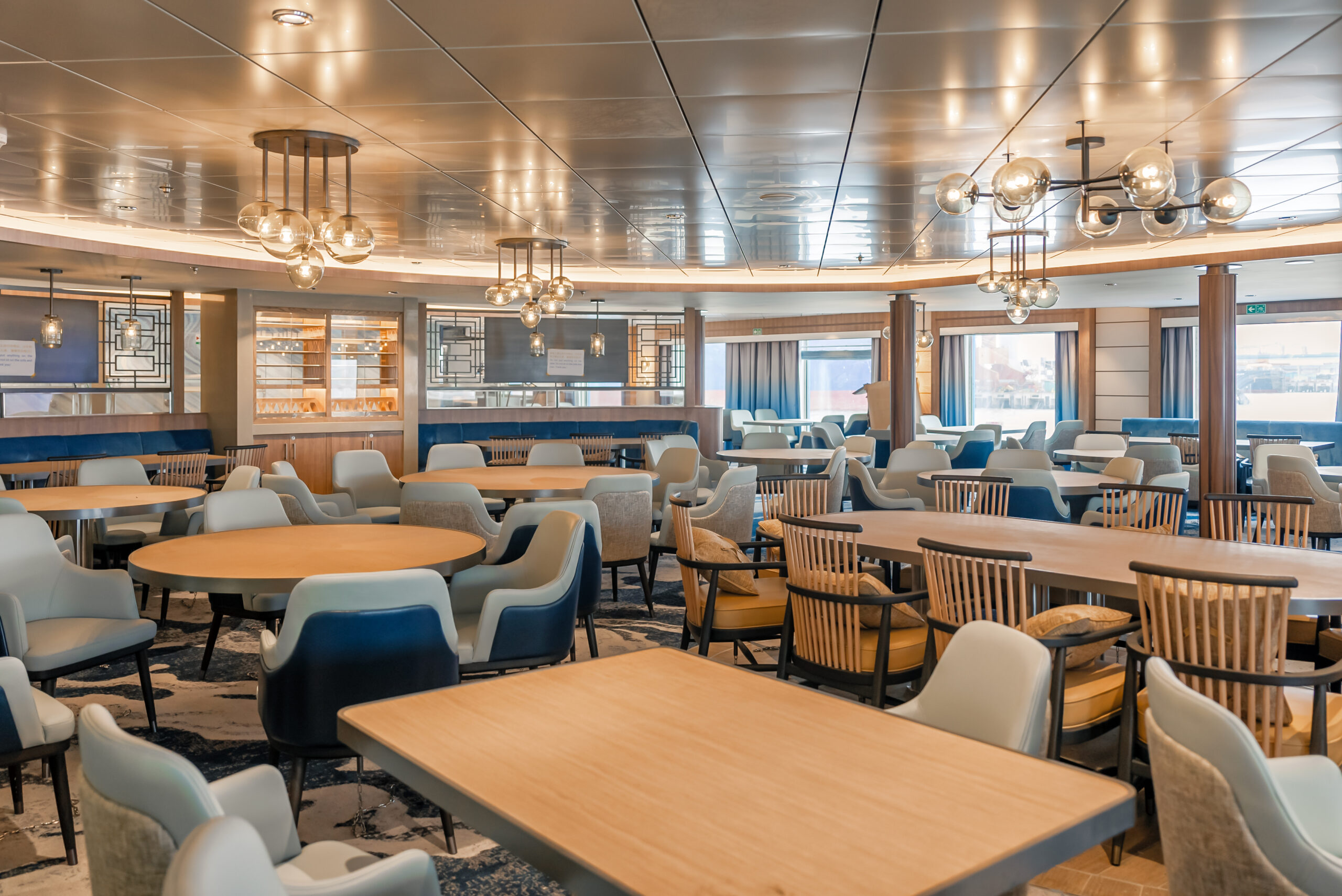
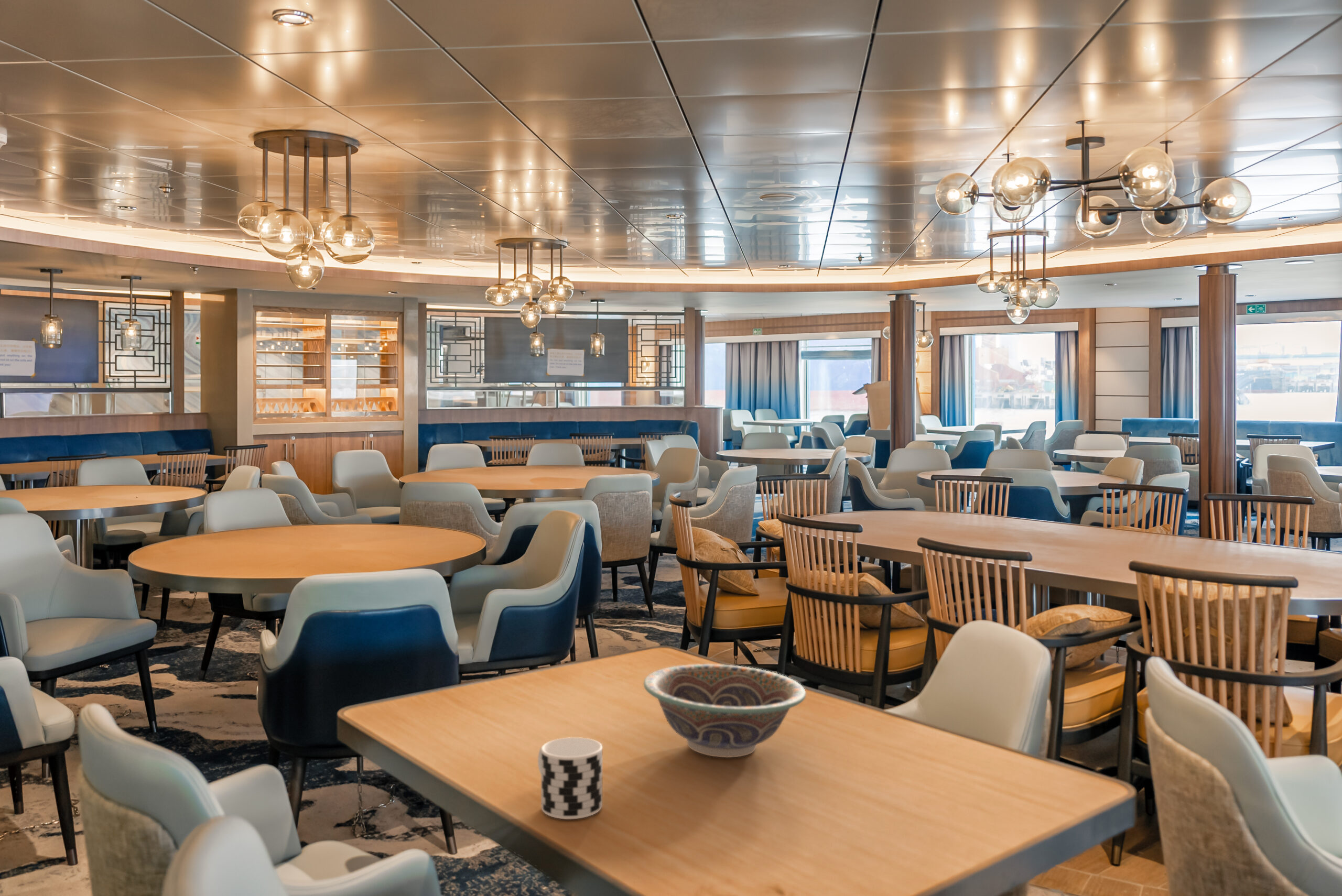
+ cup [537,737,603,819]
+ decorative bowl [643,663,806,758]
